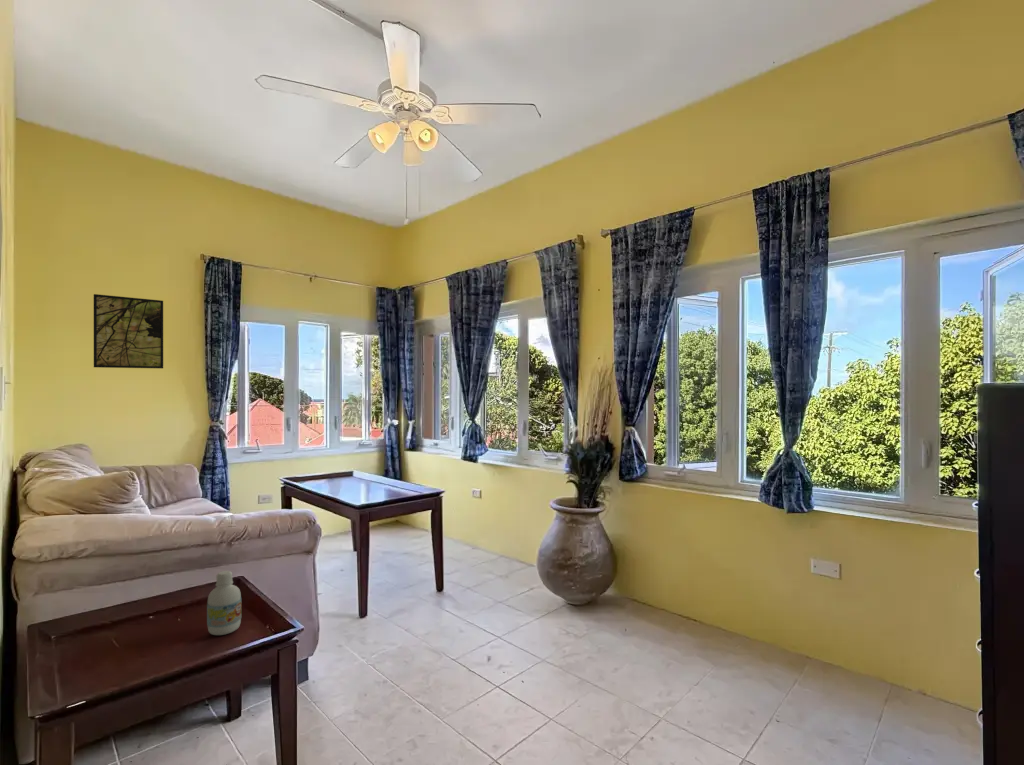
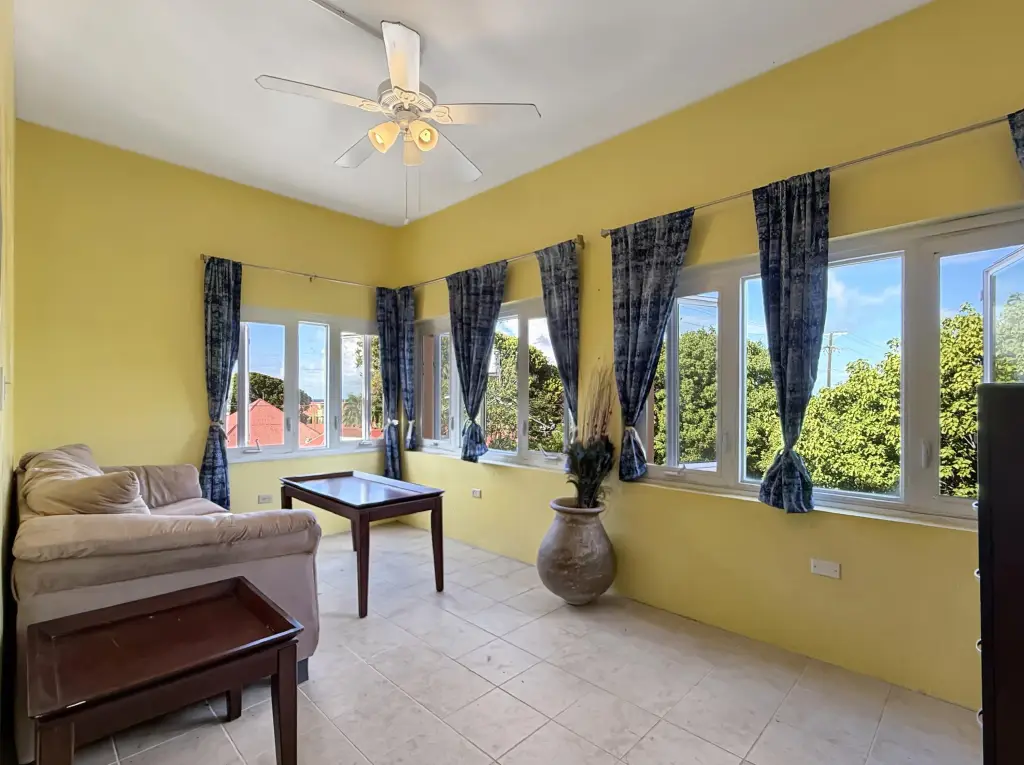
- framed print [93,293,164,369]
- bottle [206,570,242,636]
